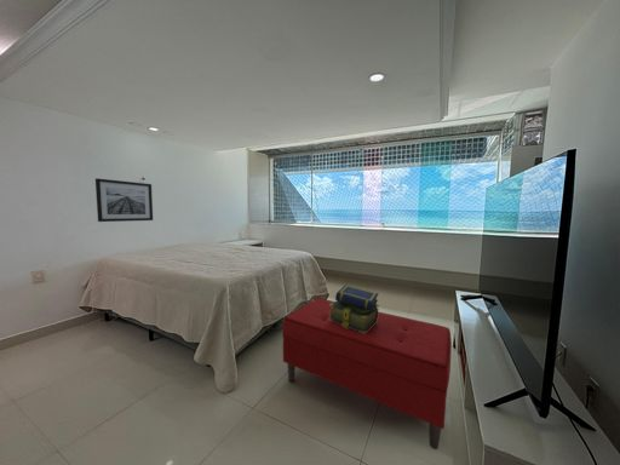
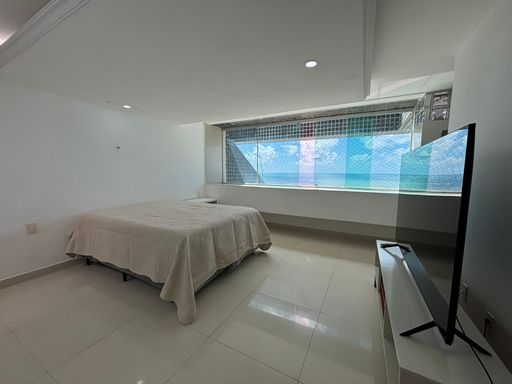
- bench [281,297,453,450]
- wall art [94,177,154,223]
- stack of books [328,283,380,333]
